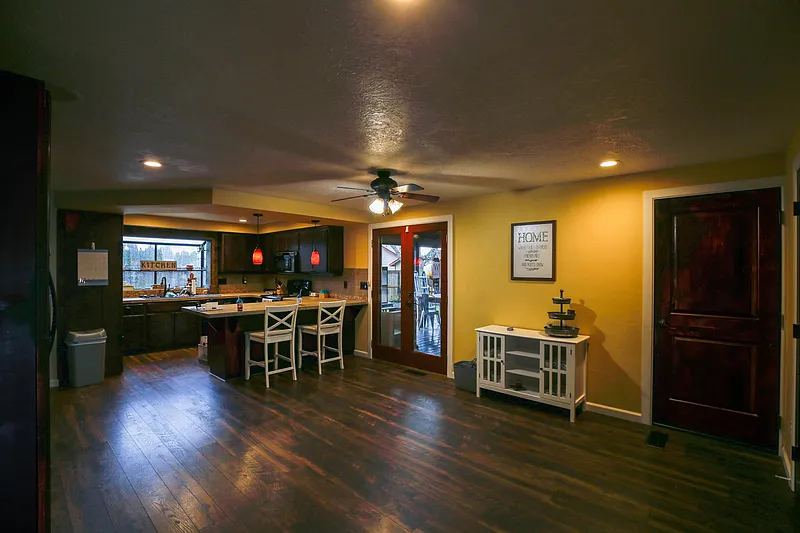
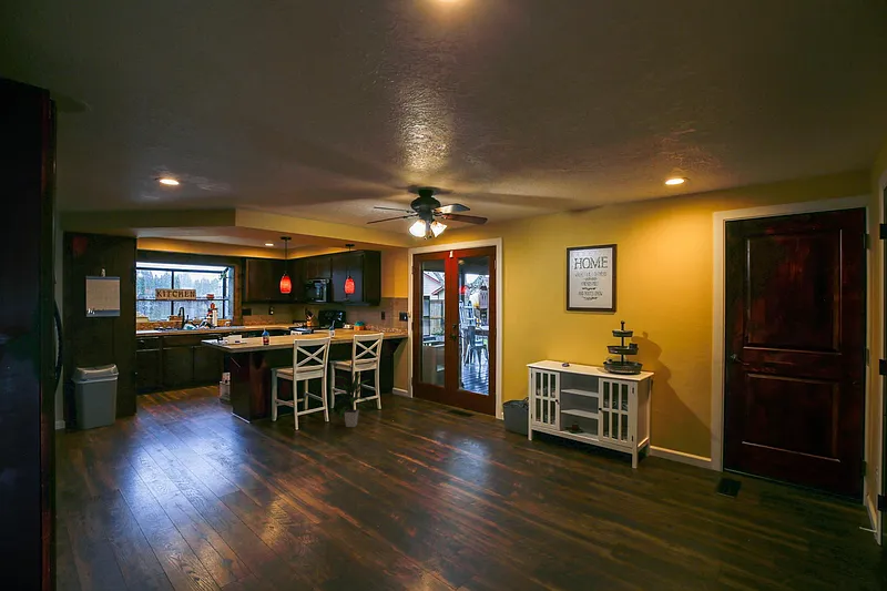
+ indoor plant [329,371,373,428]
